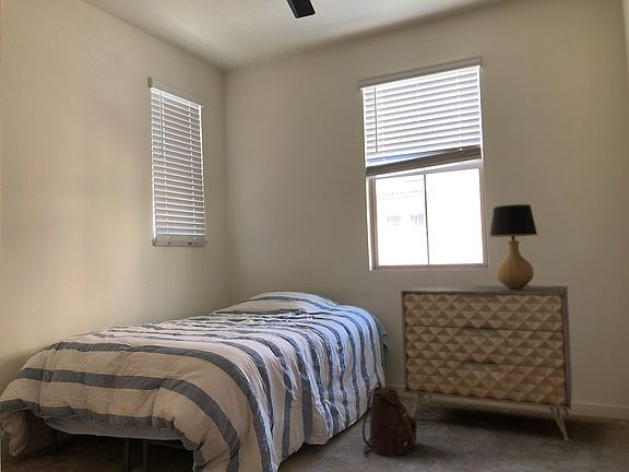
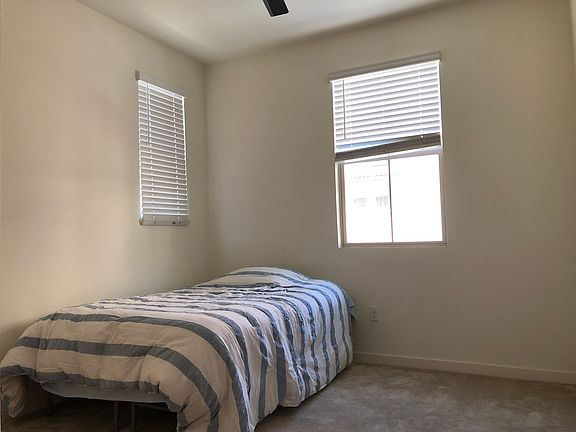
- backpack [361,381,418,457]
- table lamp [488,203,565,290]
- dresser [400,285,573,441]
